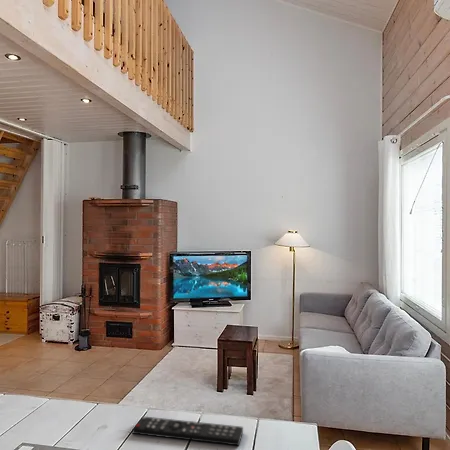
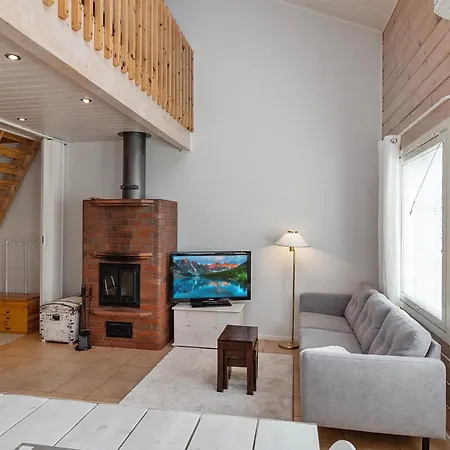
- remote control [131,415,244,447]
